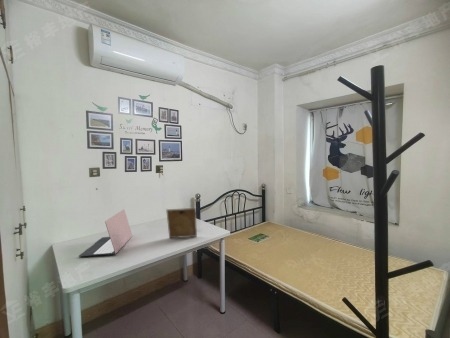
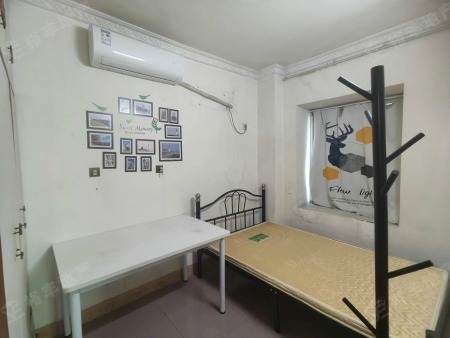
- laptop [78,209,133,258]
- picture frame [165,207,198,239]
